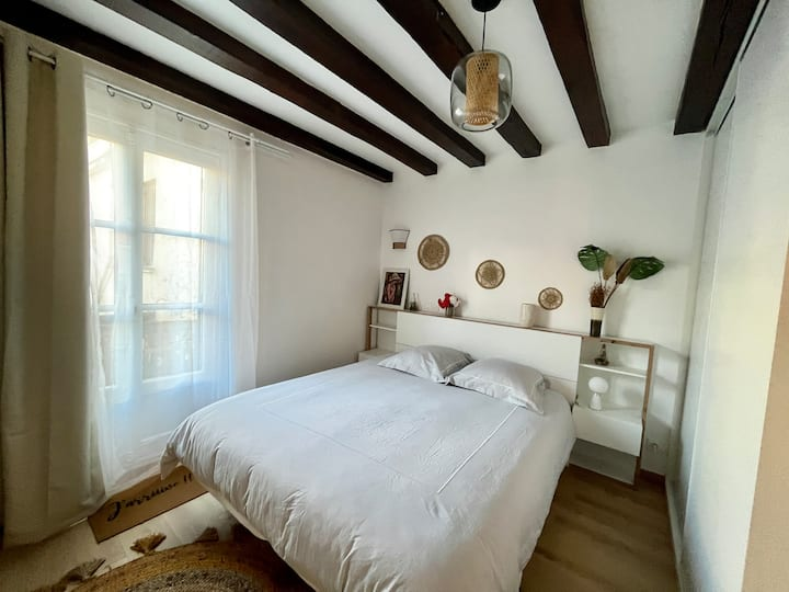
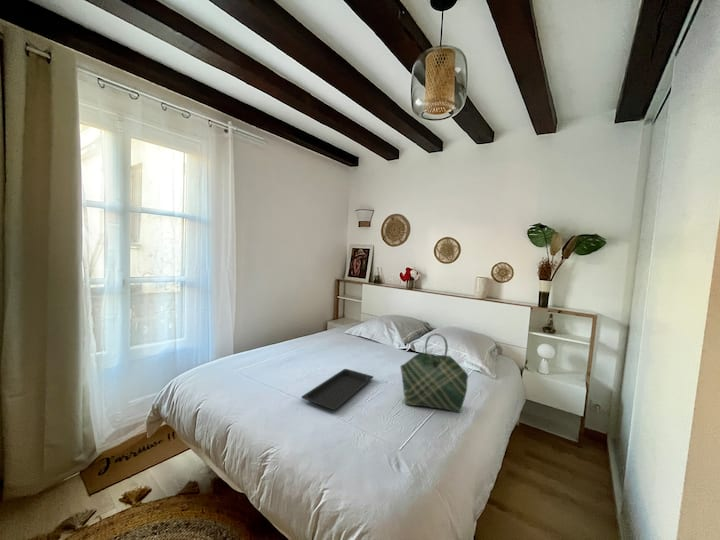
+ serving tray [300,368,374,411]
+ tote bag [399,333,469,414]
